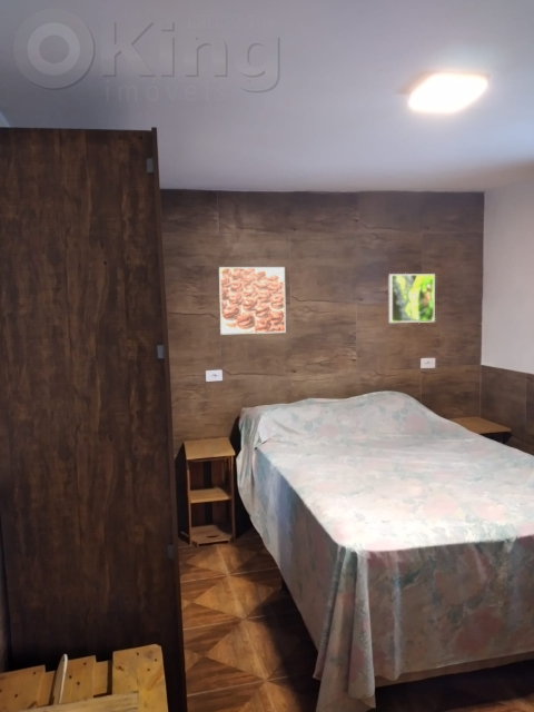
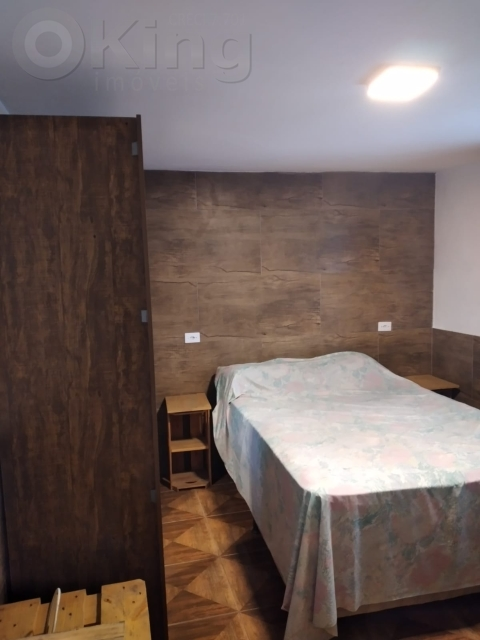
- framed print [388,273,436,324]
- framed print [218,266,287,336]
